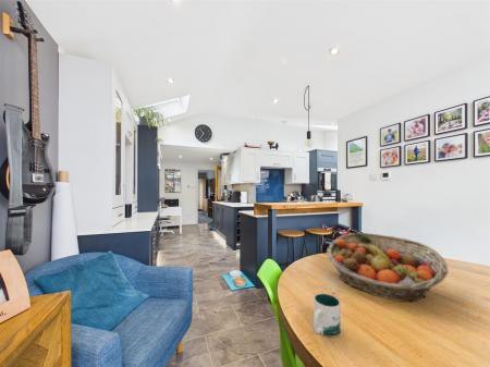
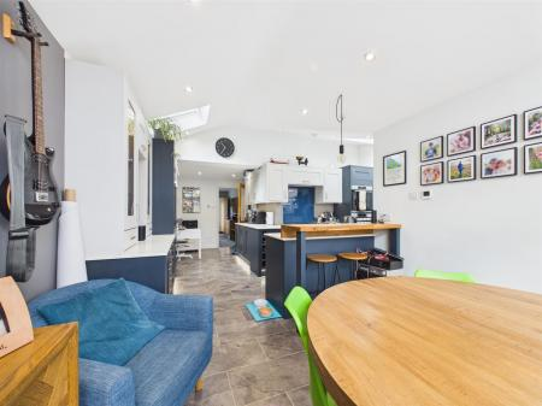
- mug [313,293,342,338]
- fruit basket [326,232,449,303]
